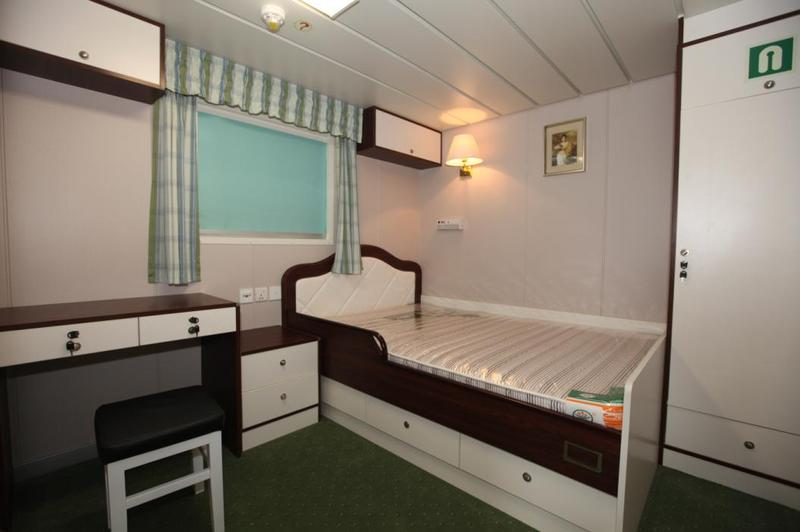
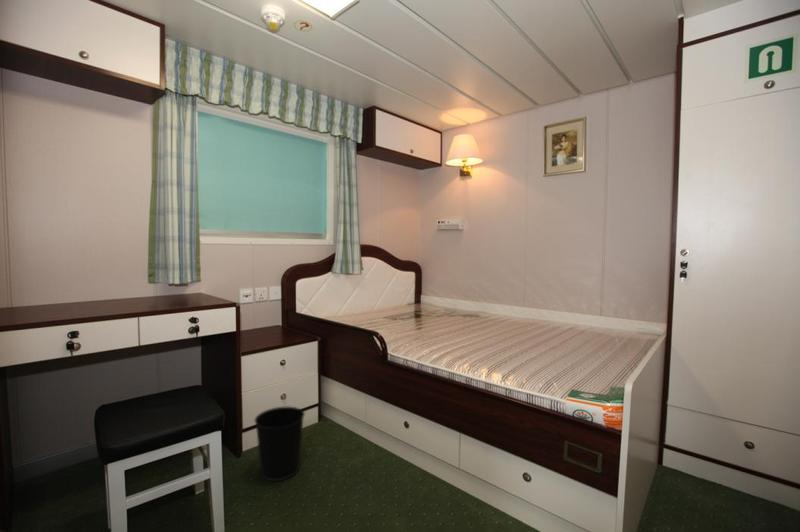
+ wastebasket [254,406,306,482]
